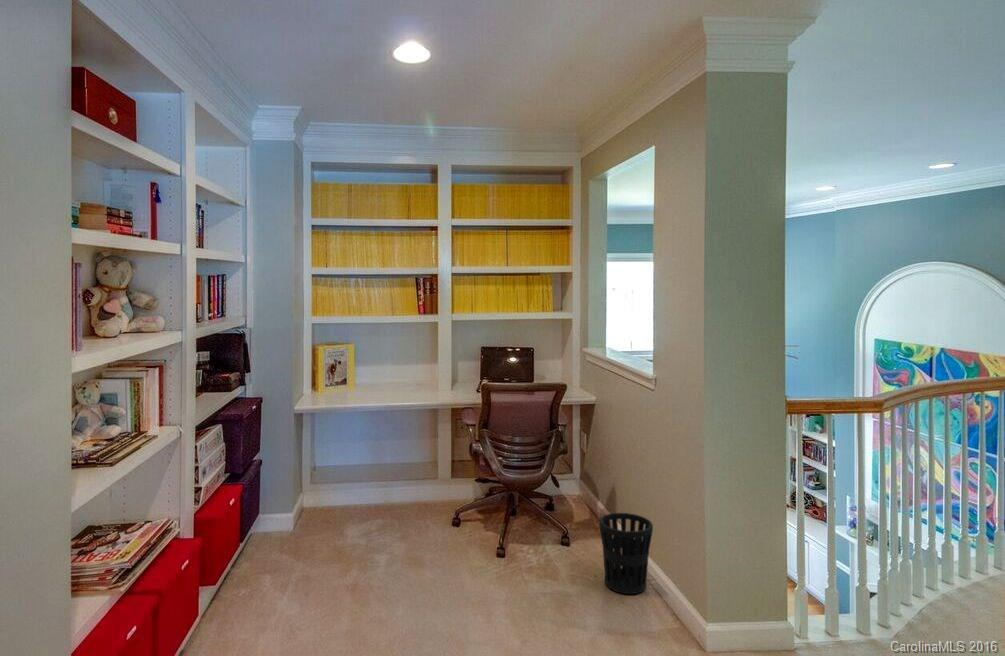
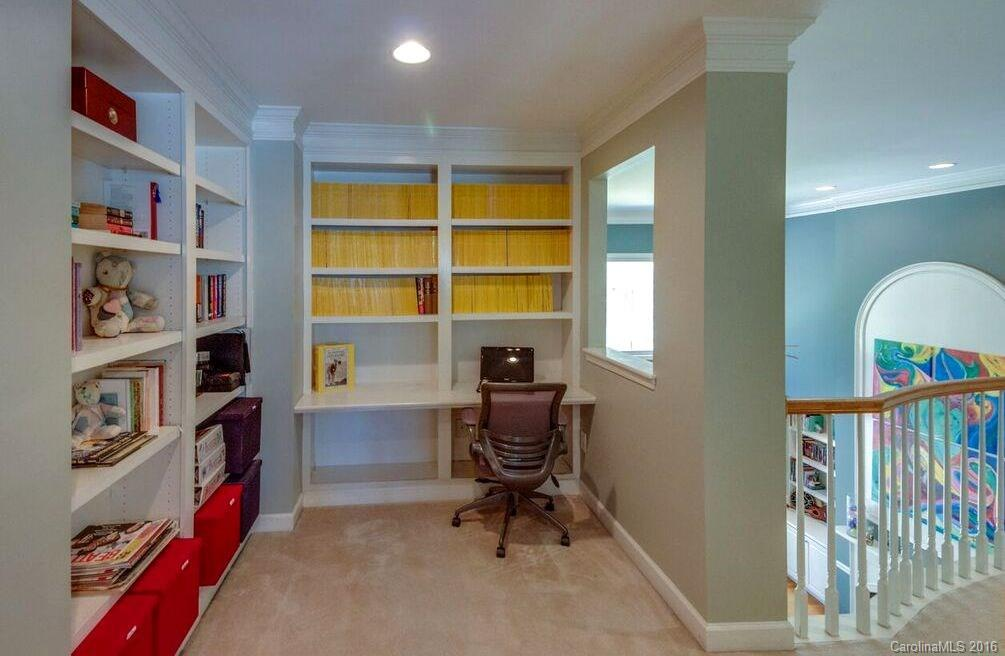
- wastebasket [598,512,654,595]
